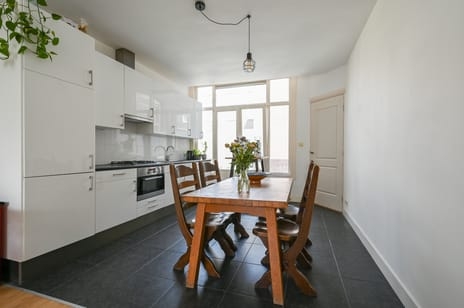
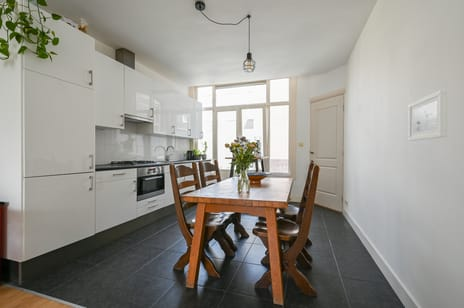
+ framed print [408,88,448,142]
